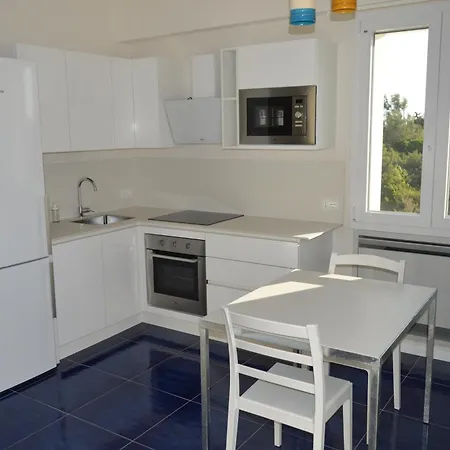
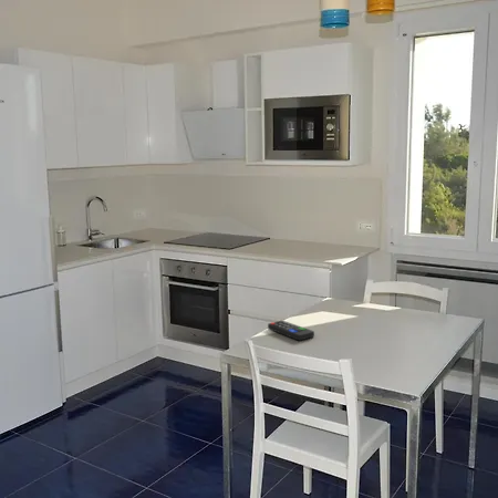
+ remote control [267,320,315,341]
